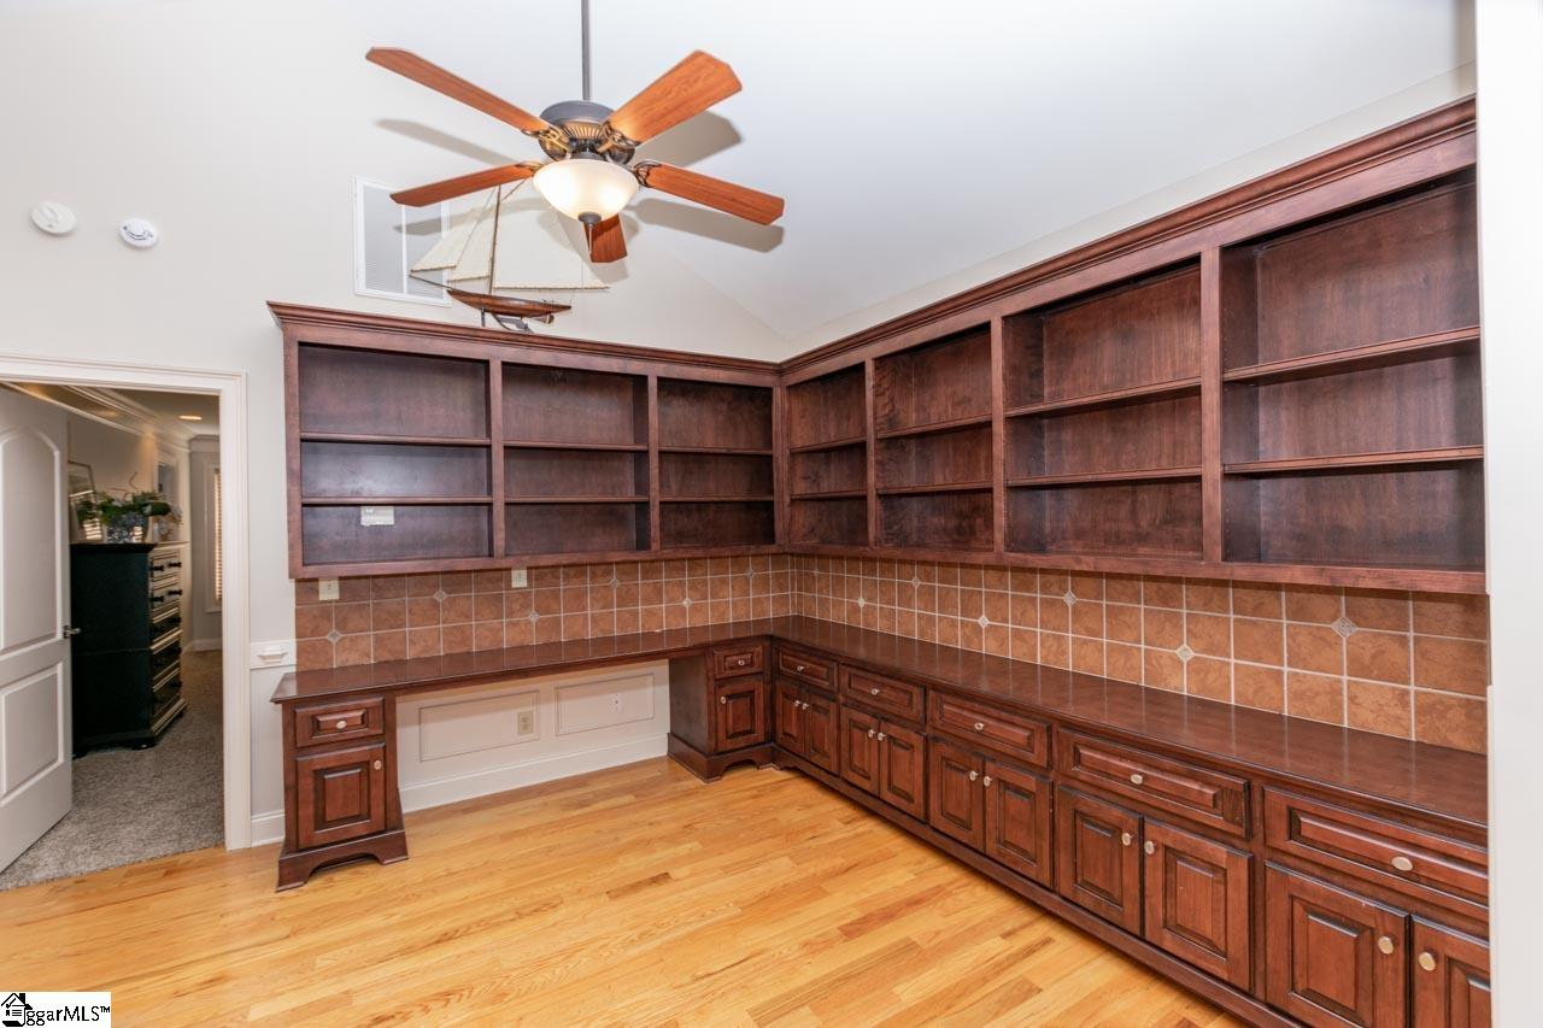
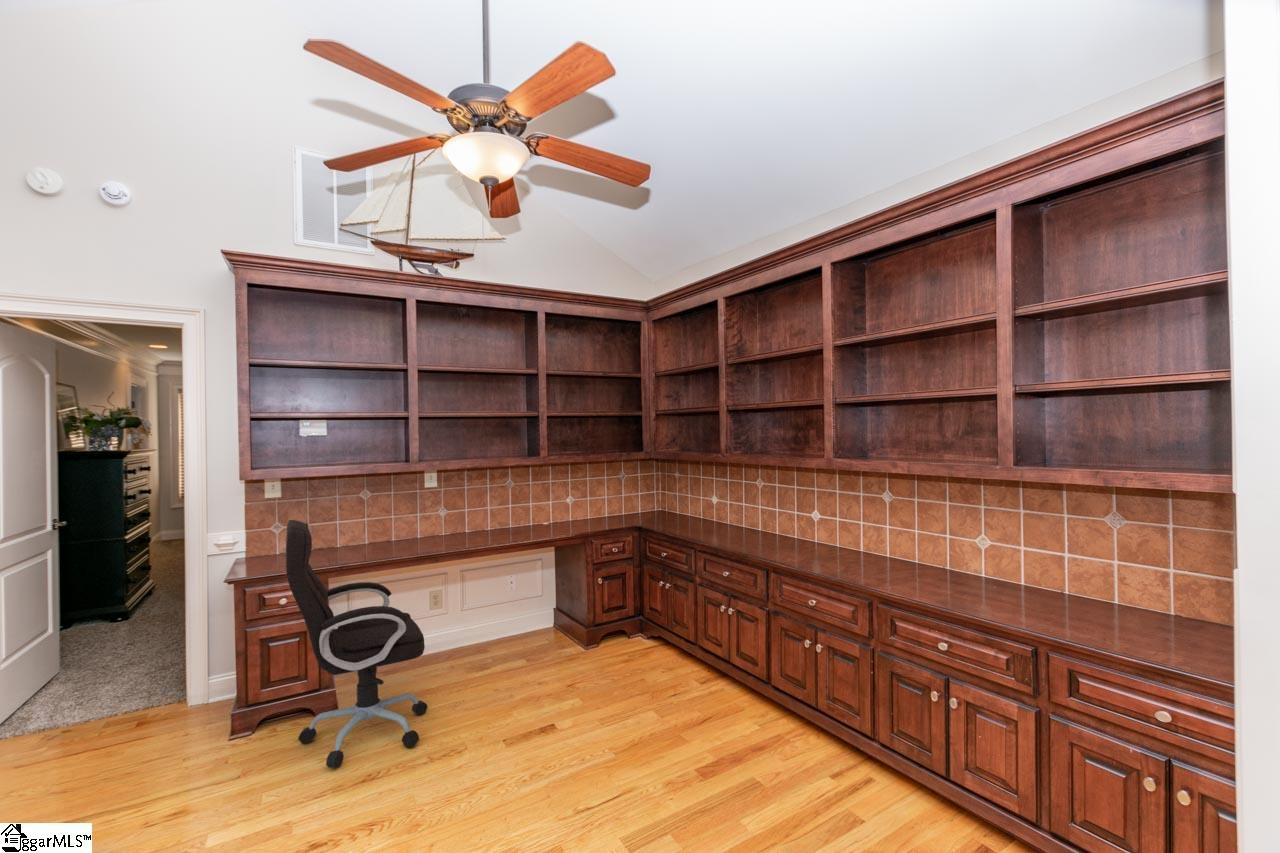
+ office chair [285,519,429,768]
